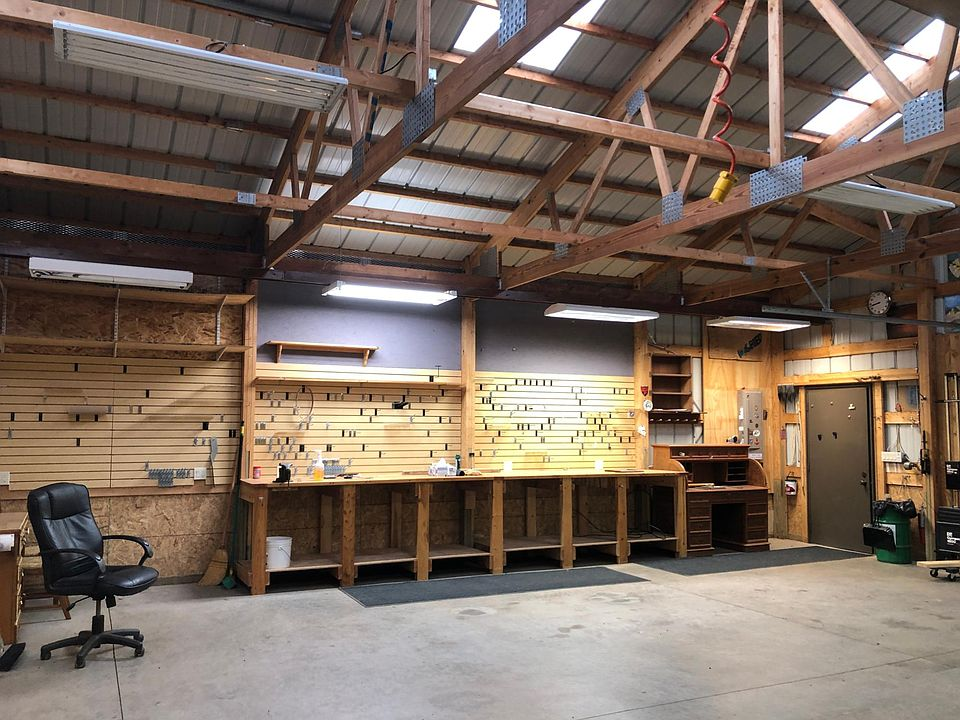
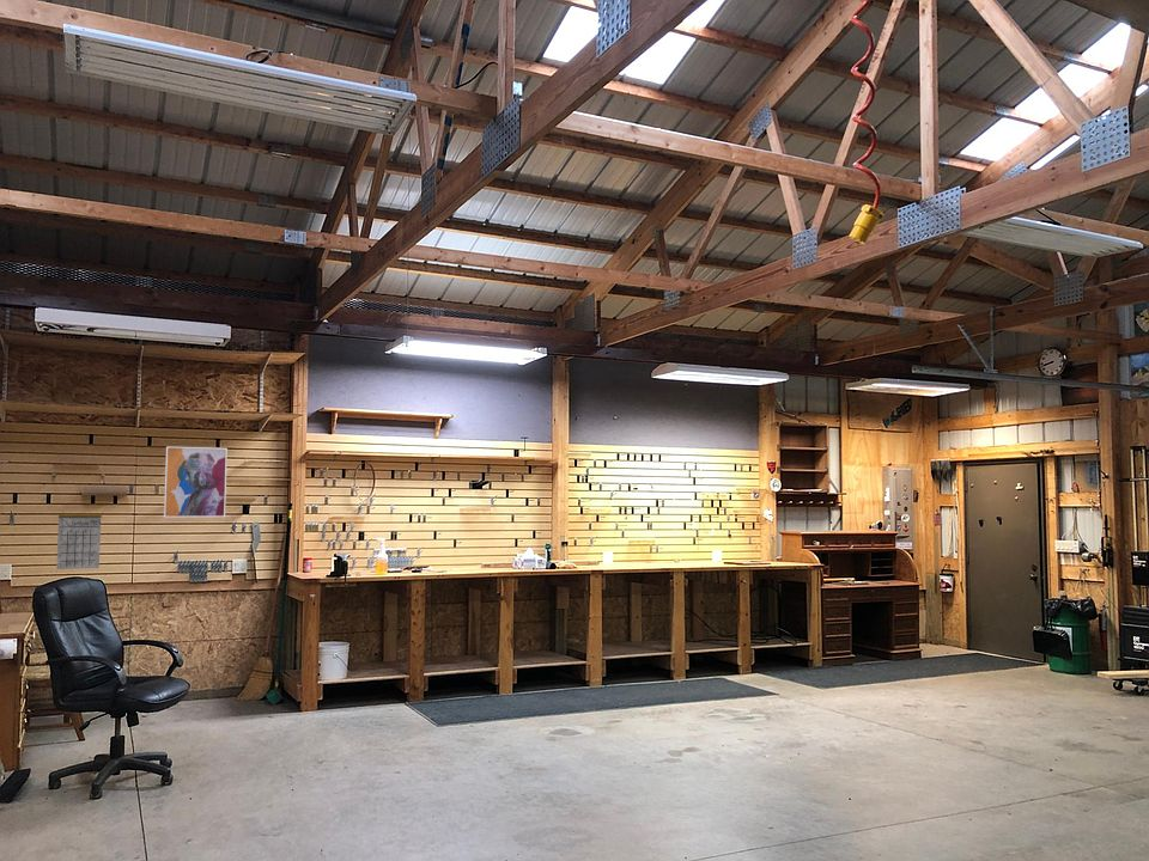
+ calendar [55,503,103,570]
+ wall art [163,445,229,519]
